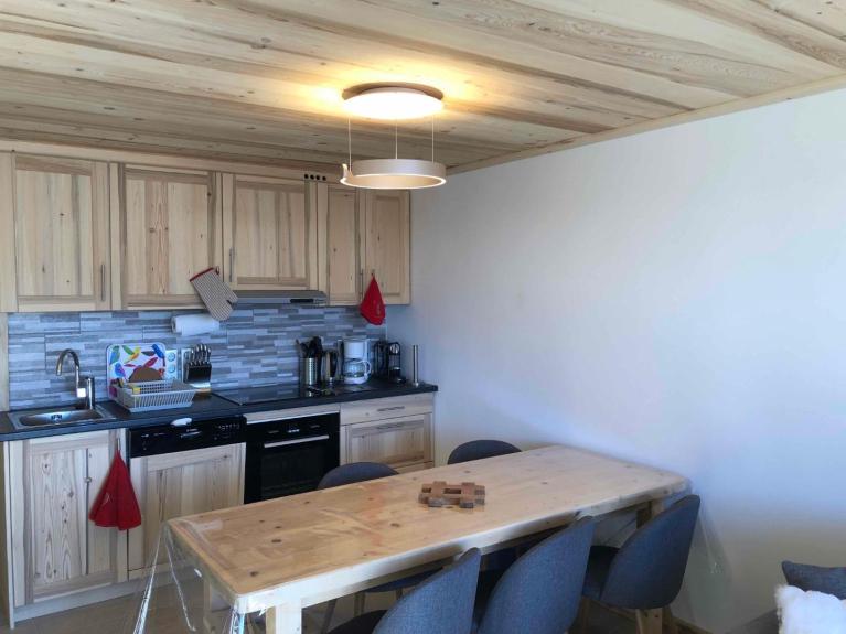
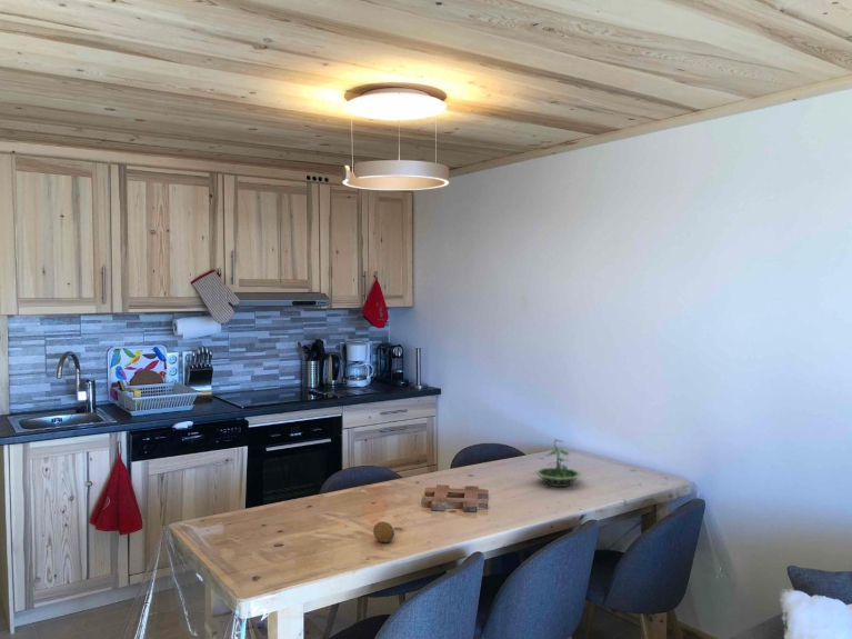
+ fruit [372,520,395,543]
+ terrarium [533,438,583,488]
